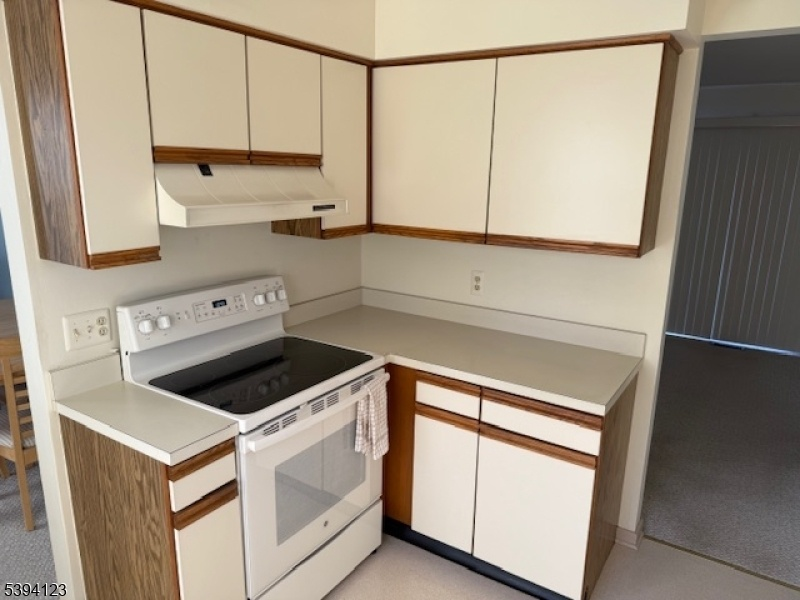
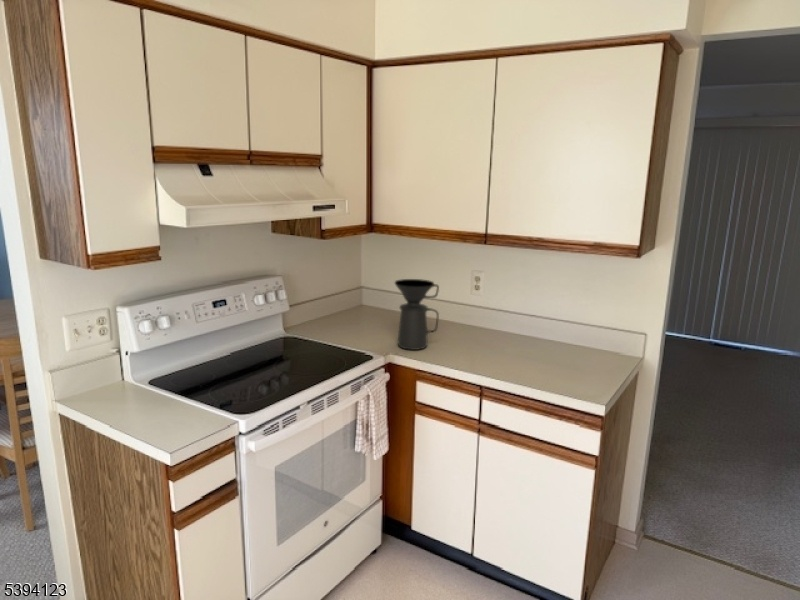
+ coffee maker [394,278,440,351]
